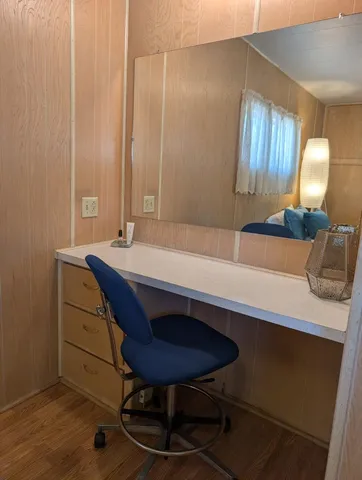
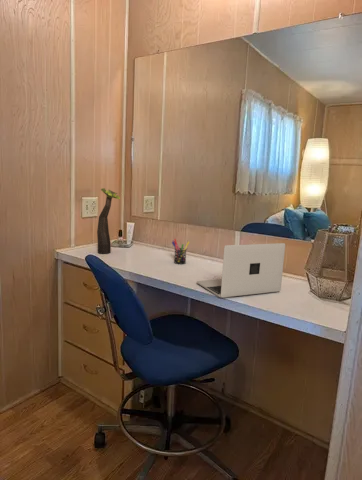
+ laptop [196,242,286,298]
+ plant [96,187,121,255]
+ pen holder [171,238,190,265]
